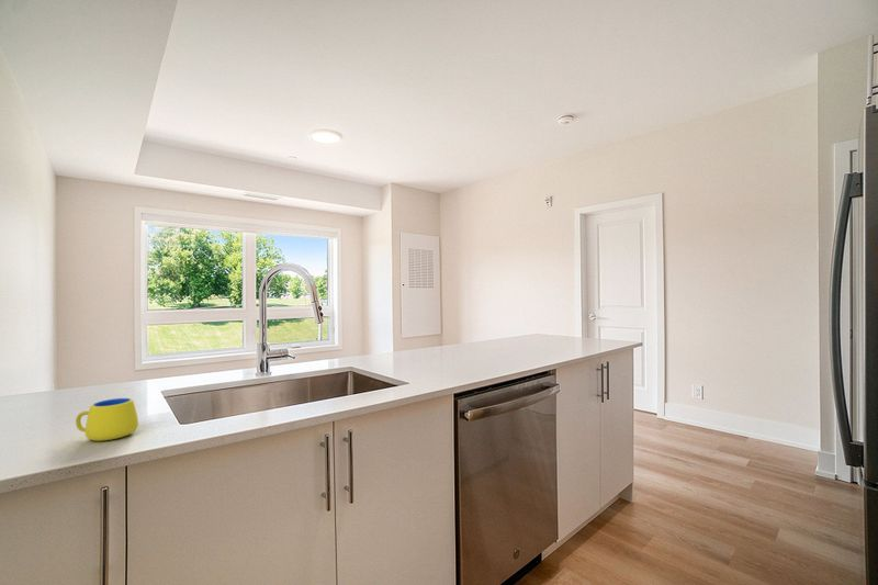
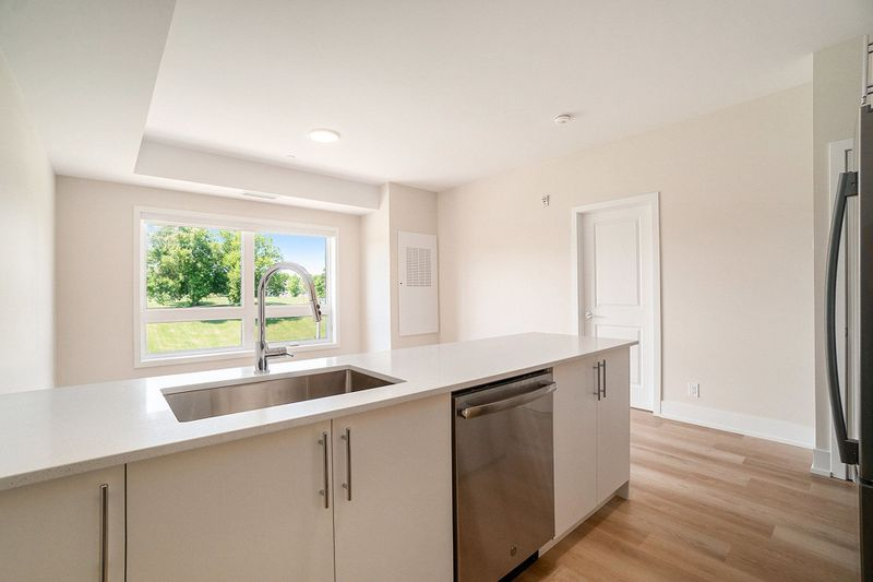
- mug [75,397,139,442]
